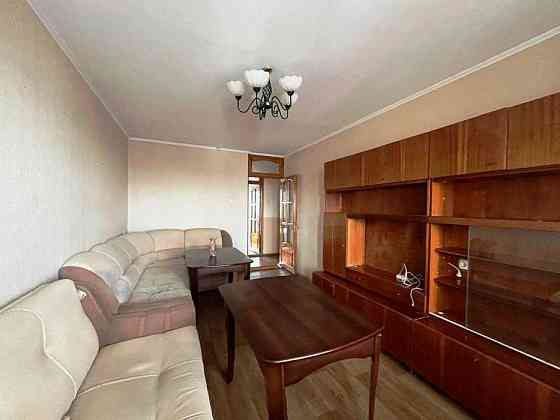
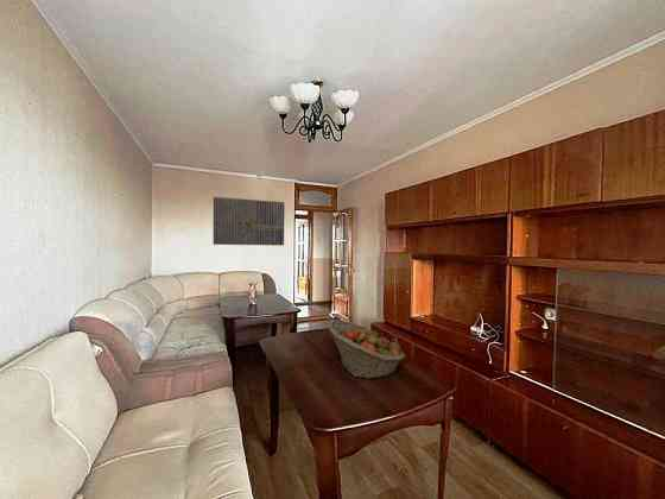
+ wall art [213,196,285,247]
+ fruit basket [327,320,406,380]
